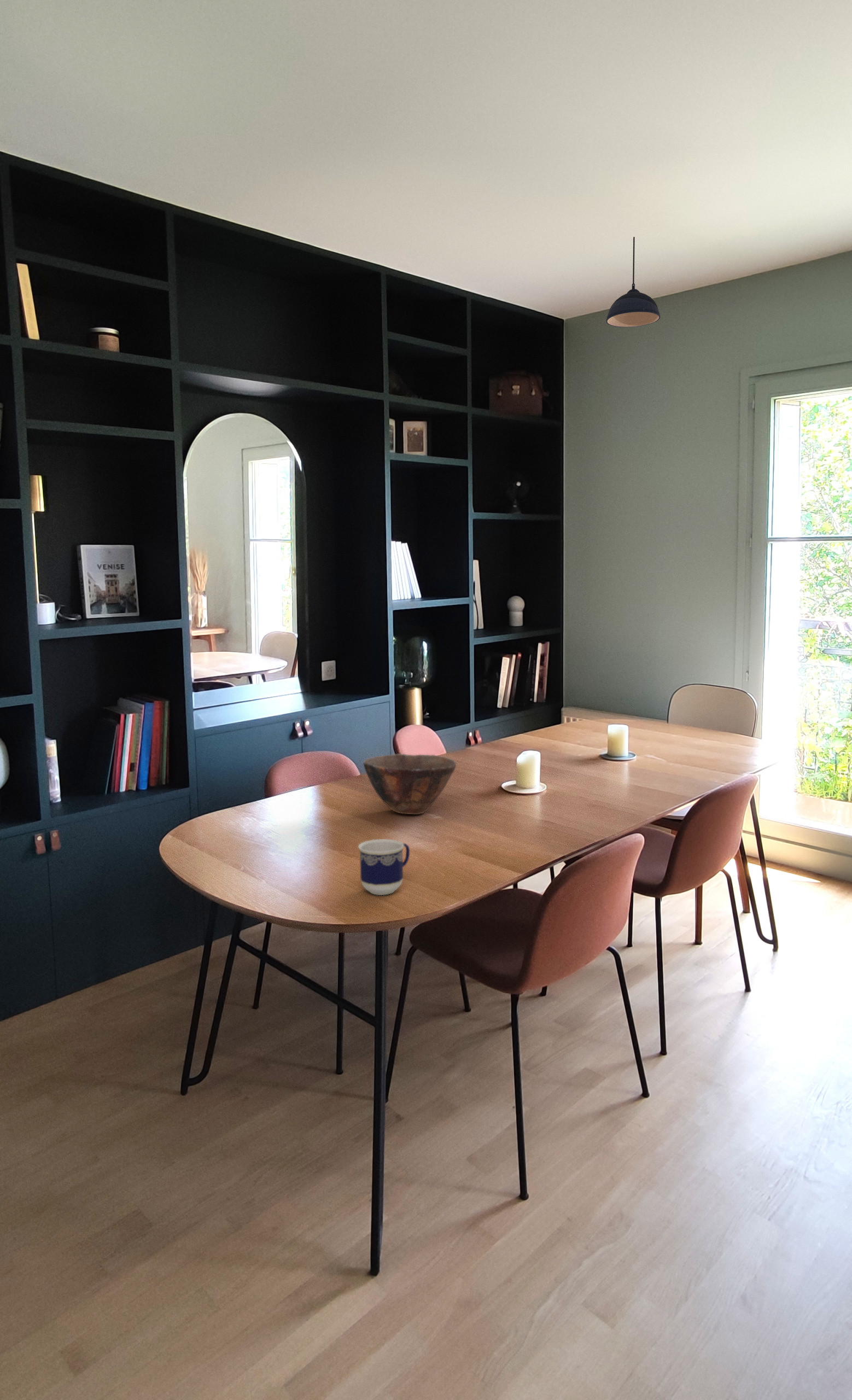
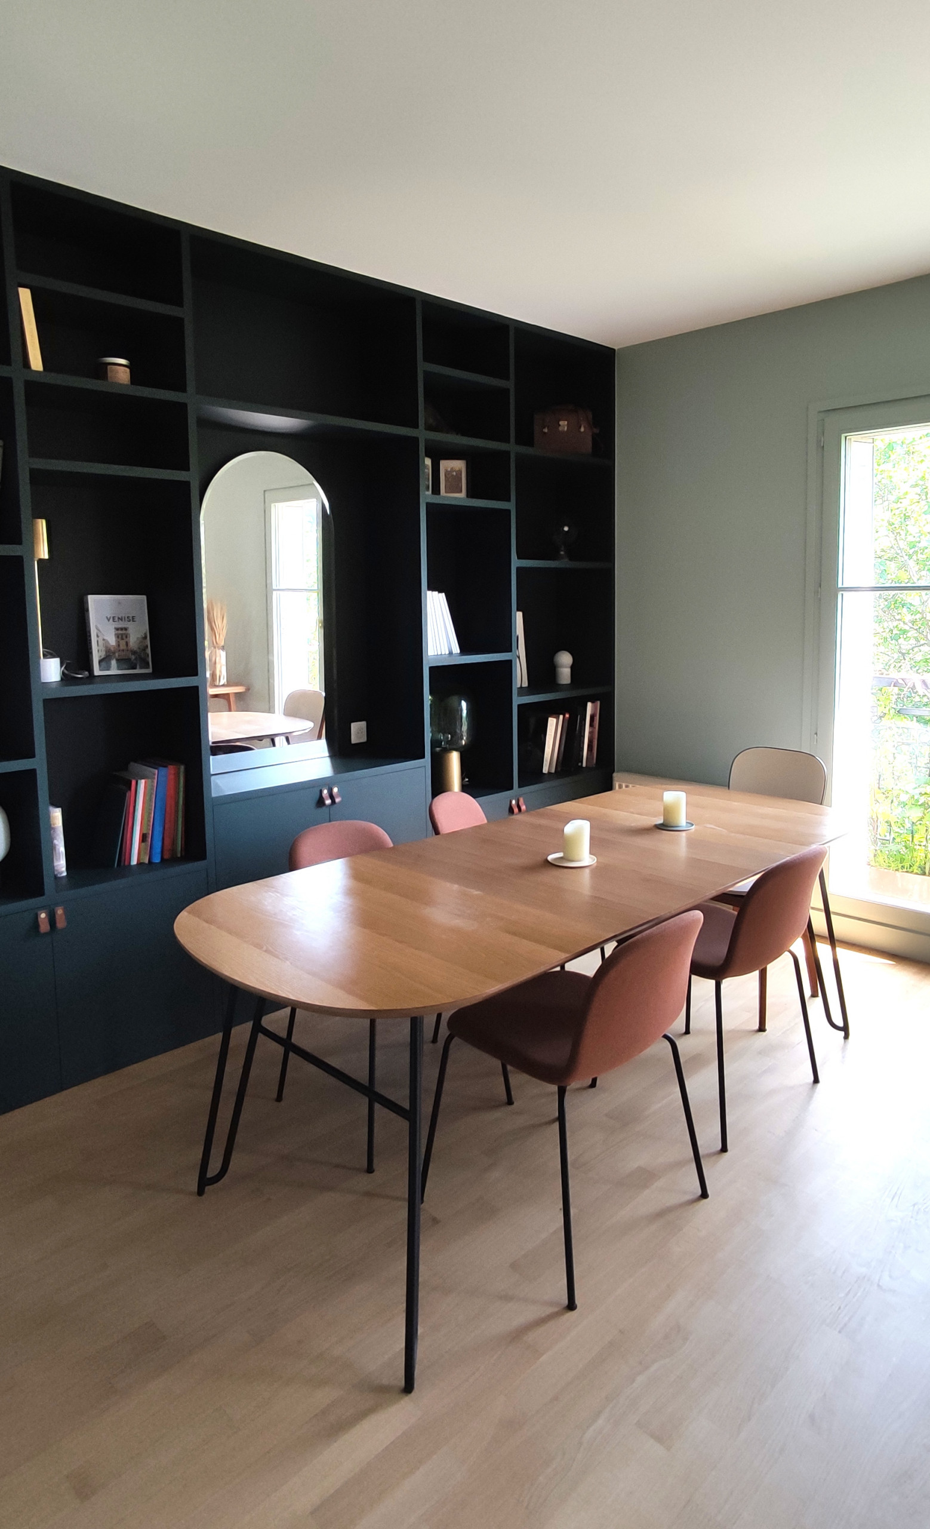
- bowl [363,753,457,815]
- cup [358,838,410,896]
- pendant light [605,236,661,328]
